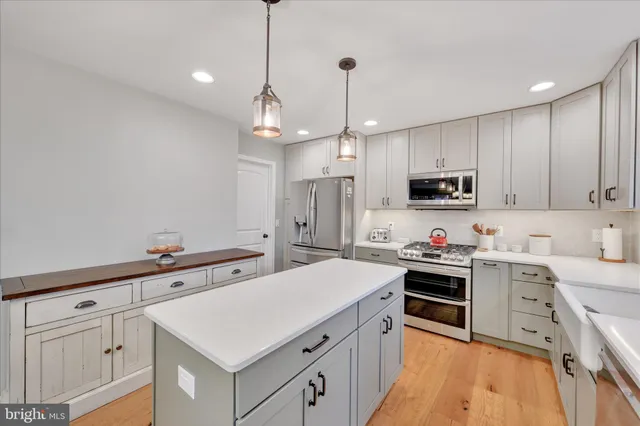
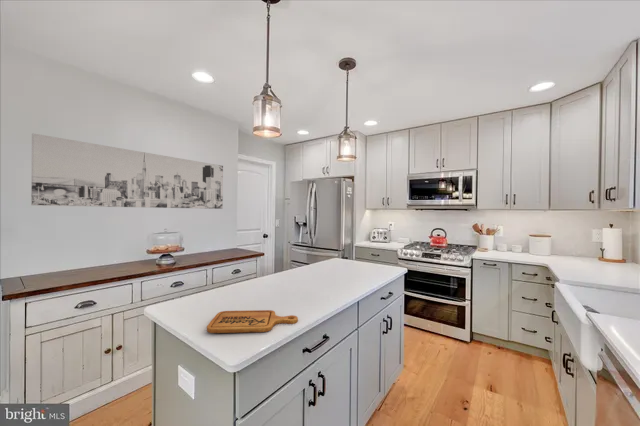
+ cutting board [206,309,299,334]
+ wall art [30,132,224,210]
